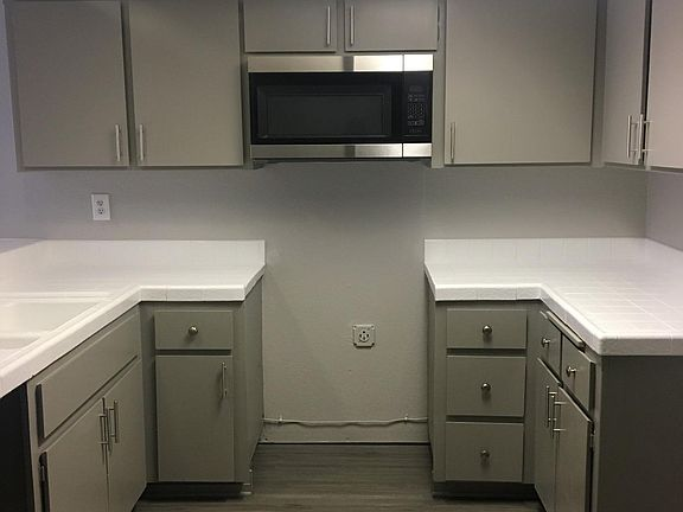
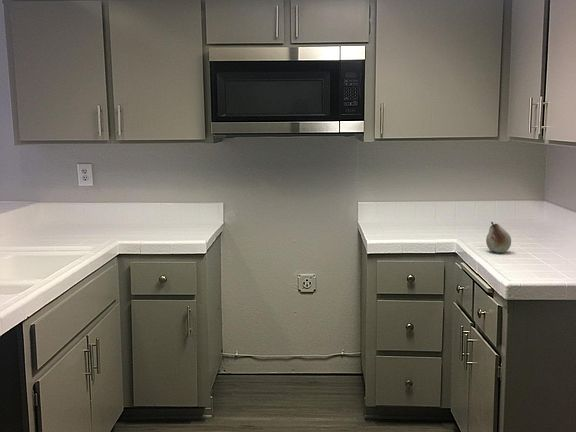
+ fruit [485,221,512,254]
